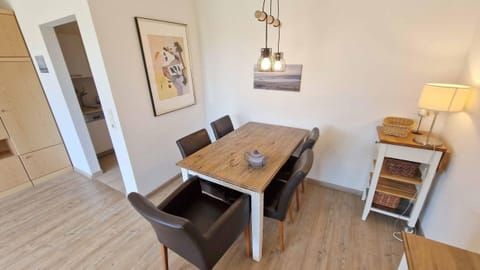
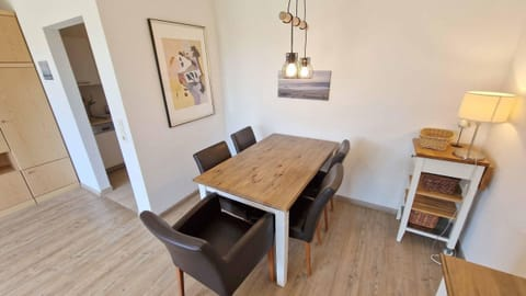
- teapot [243,150,270,169]
